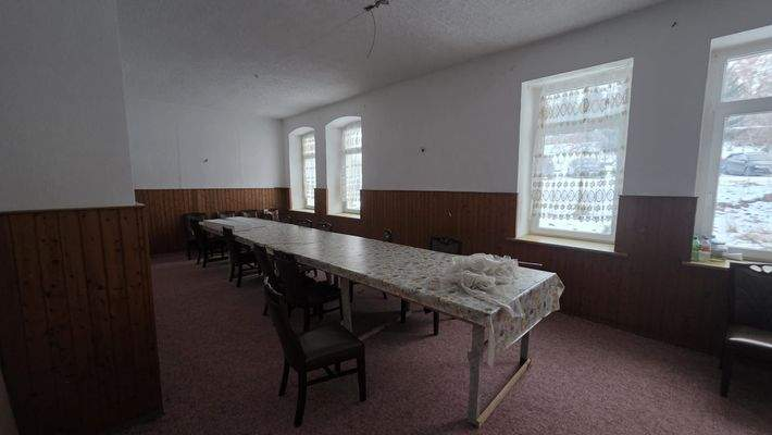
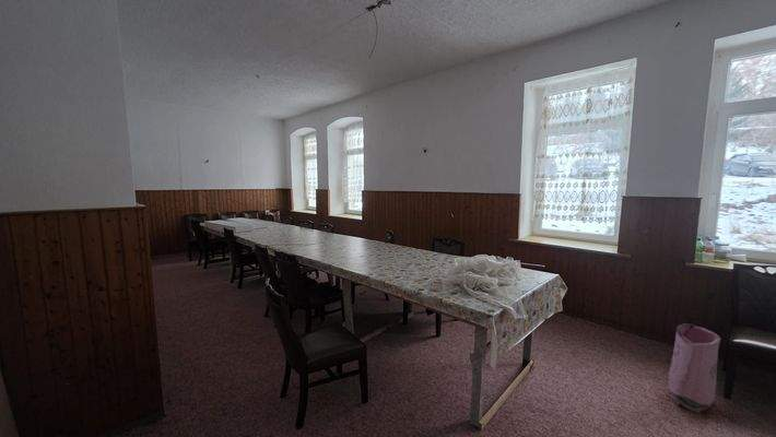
+ bag [668,322,722,414]
